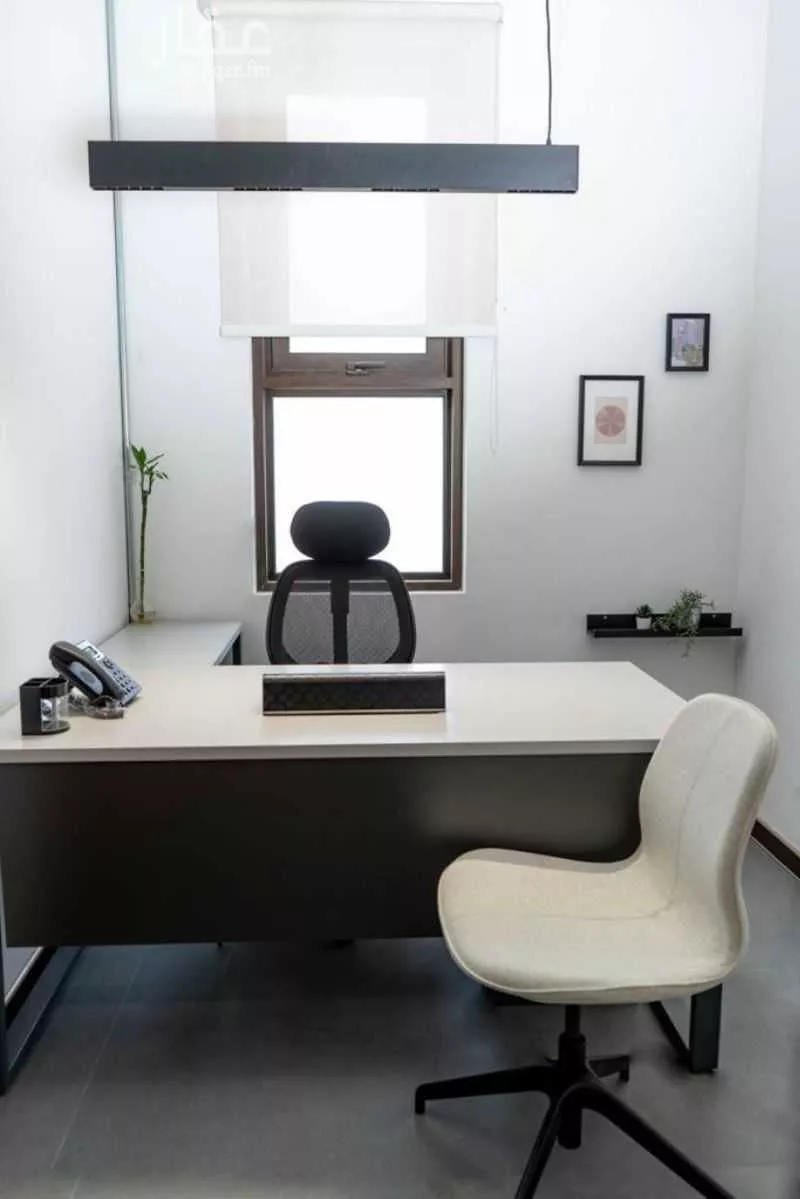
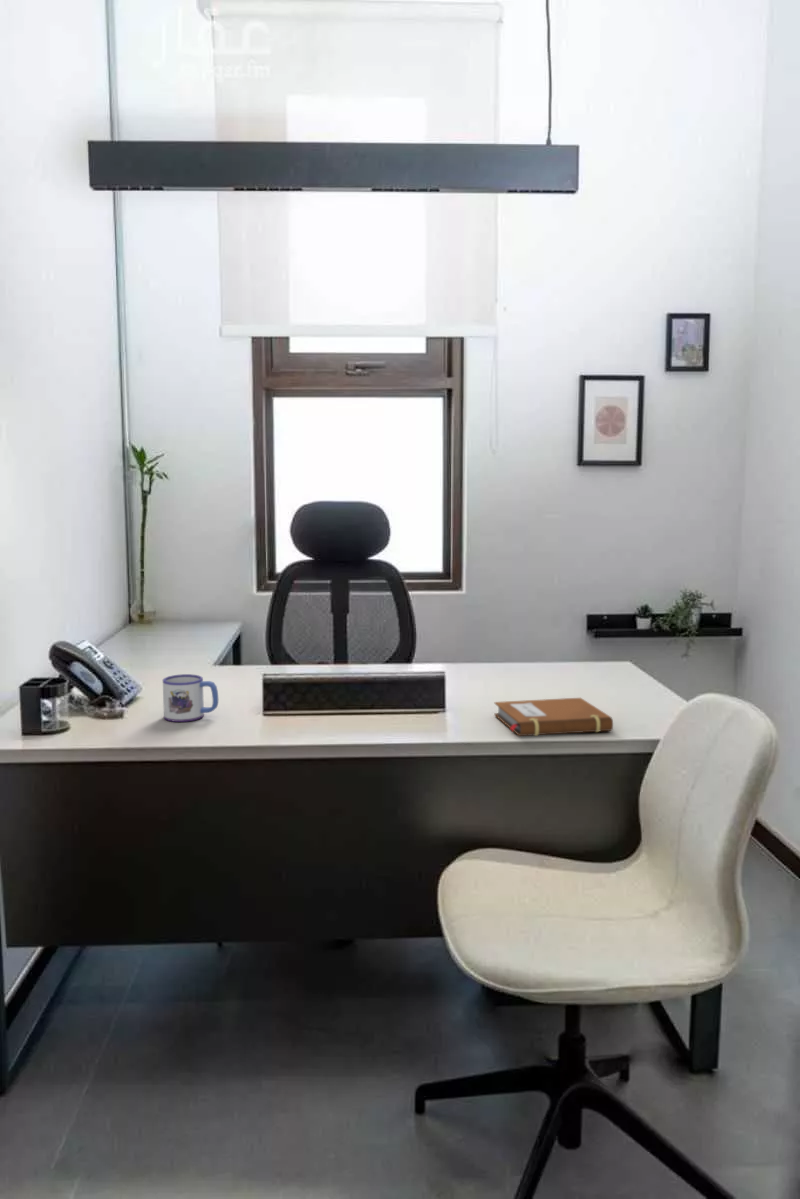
+ mug [162,673,219,723]
+ notebook [493,697,614,737]
